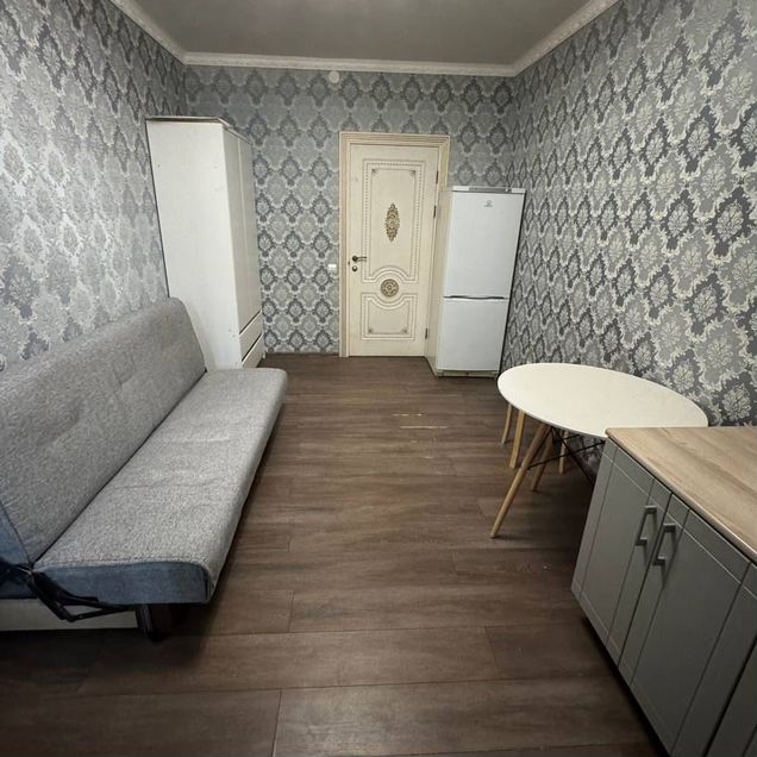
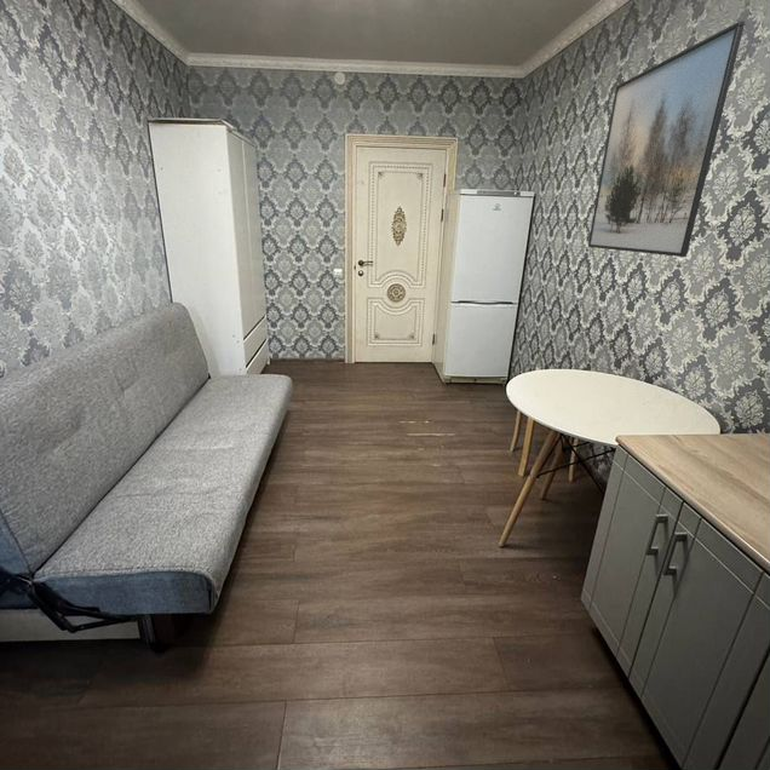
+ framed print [587,19,746,258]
